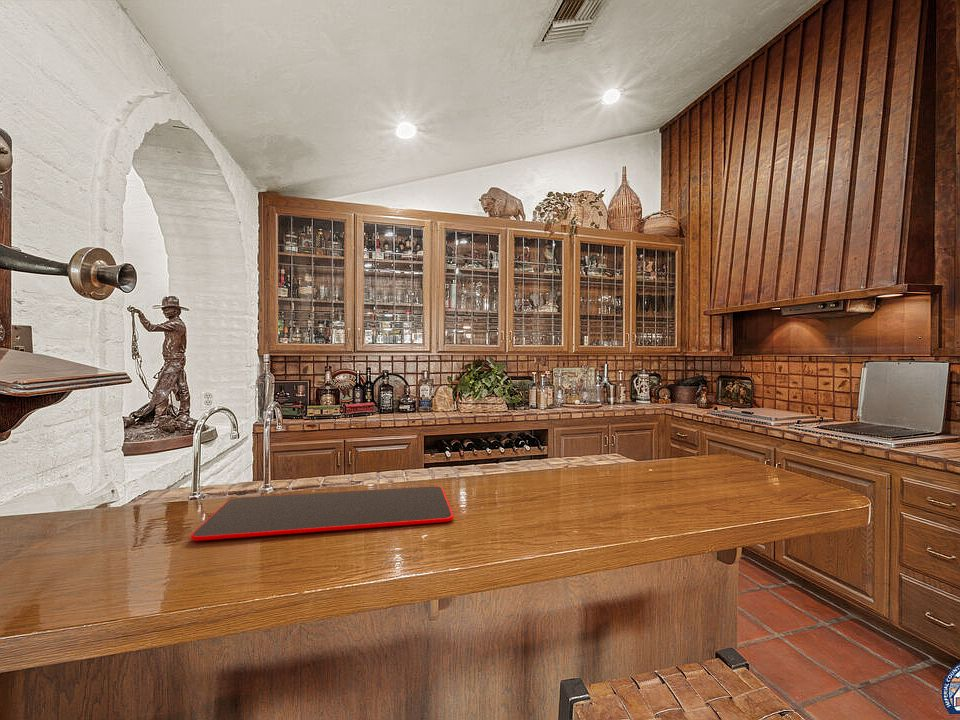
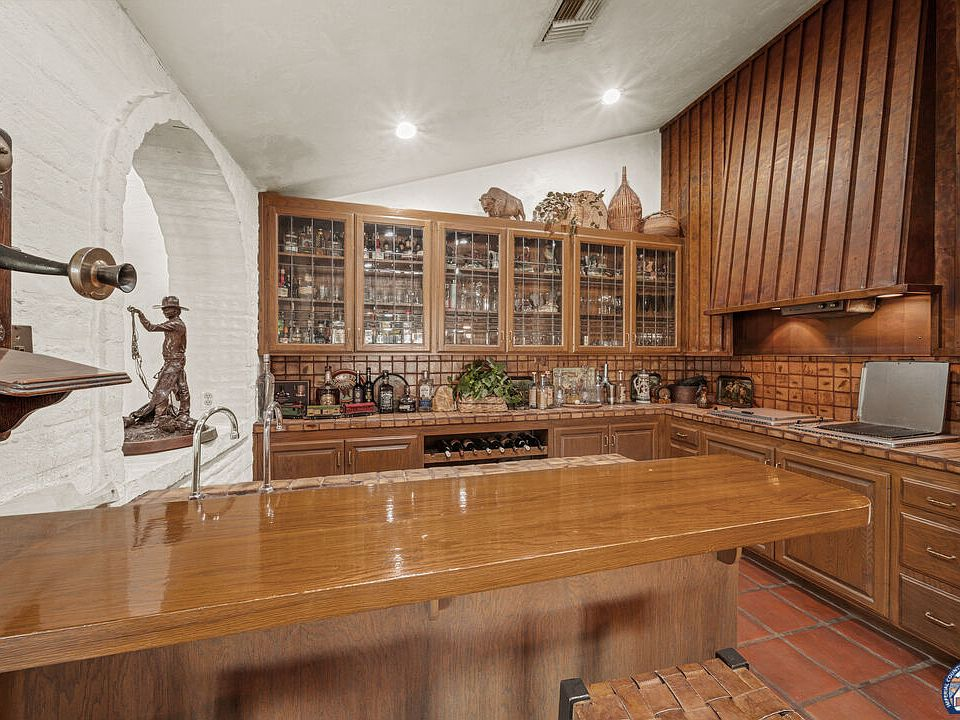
- cutting board [190,485,454,542]
